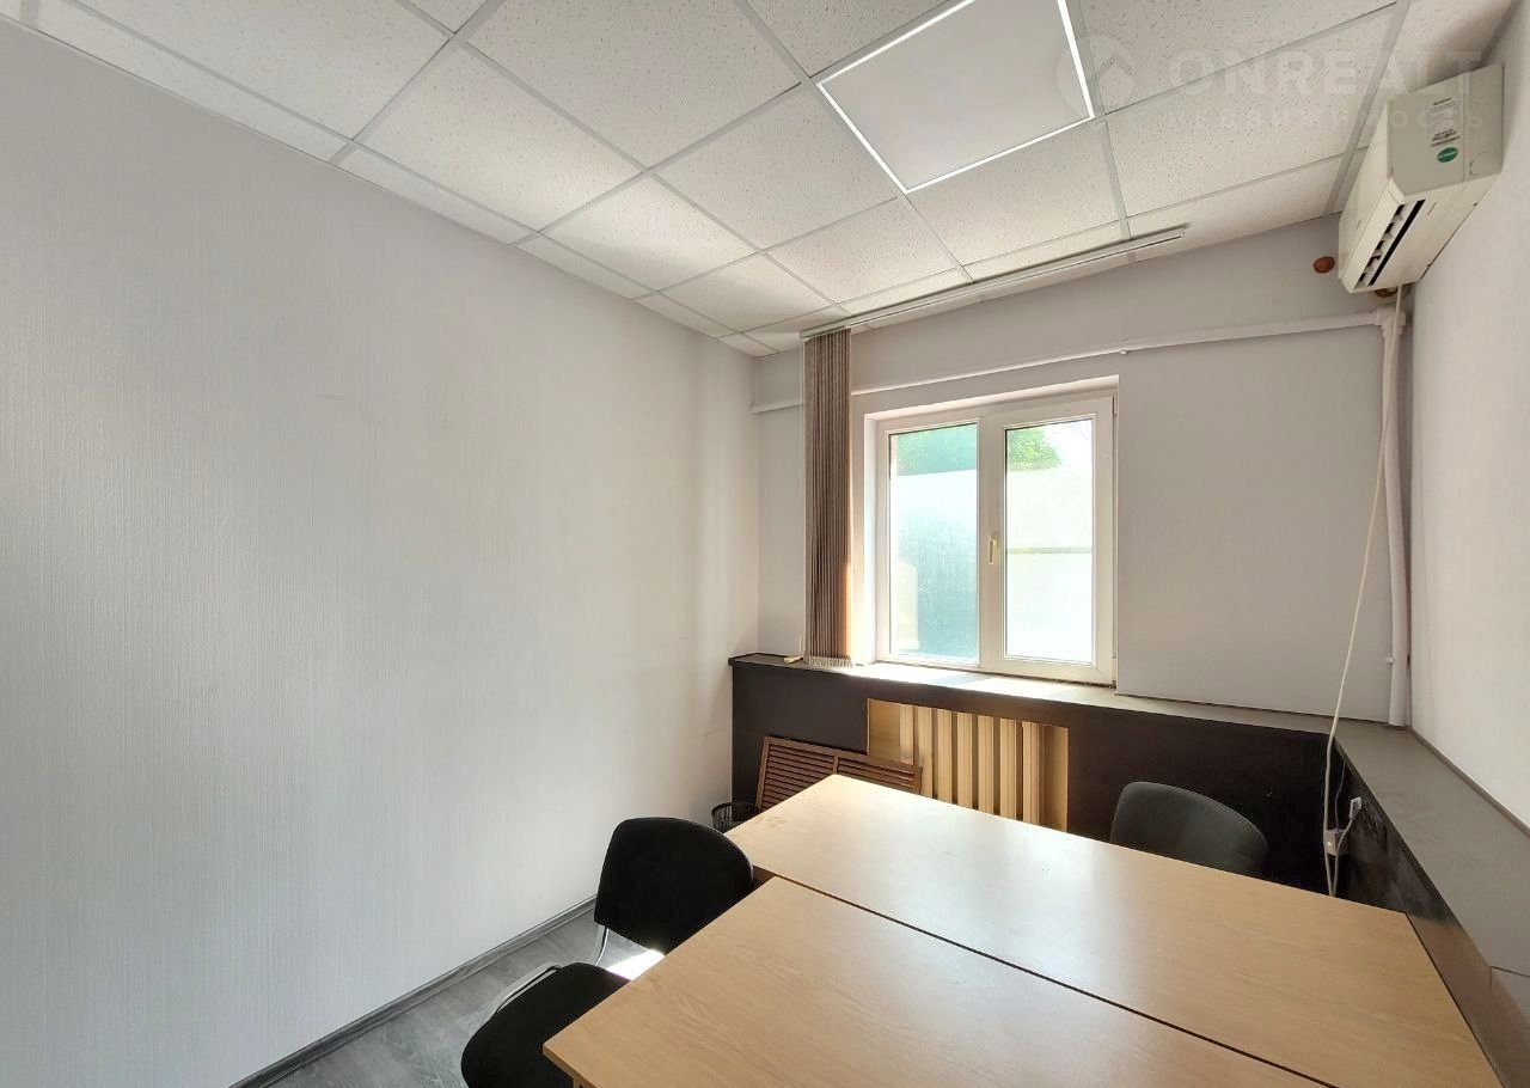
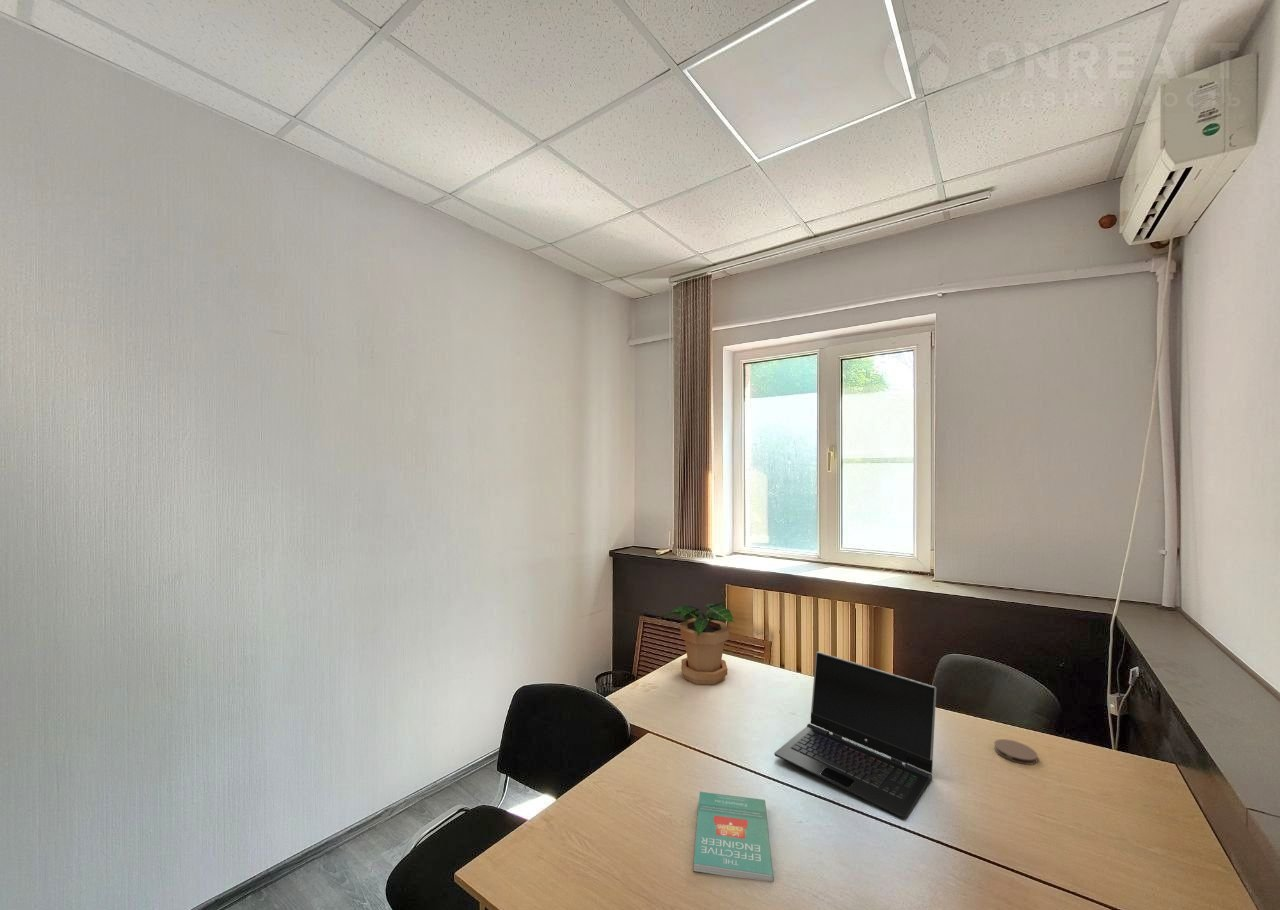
+ potted plant [664,601,736,686]
+ book [693,791,774,882]
+ laptop computer [773,651,937,820]
+ coaster [993,738,1039,766]
